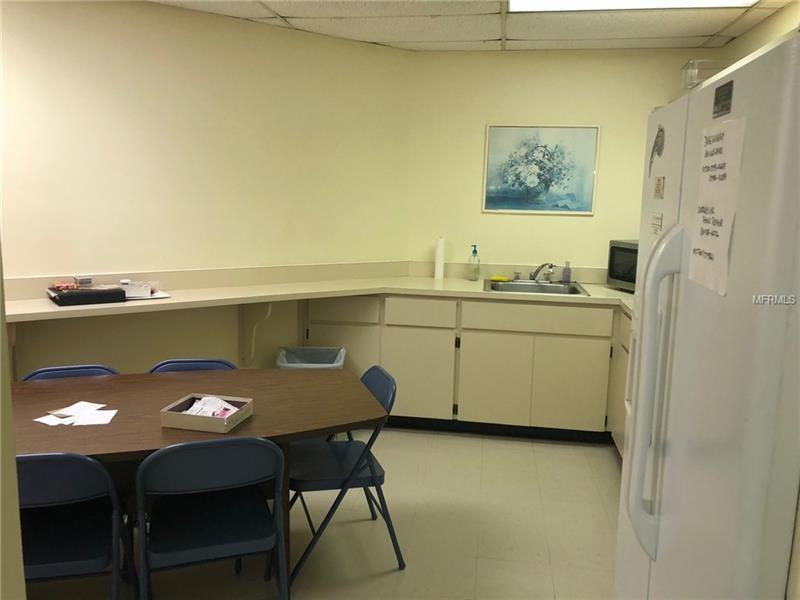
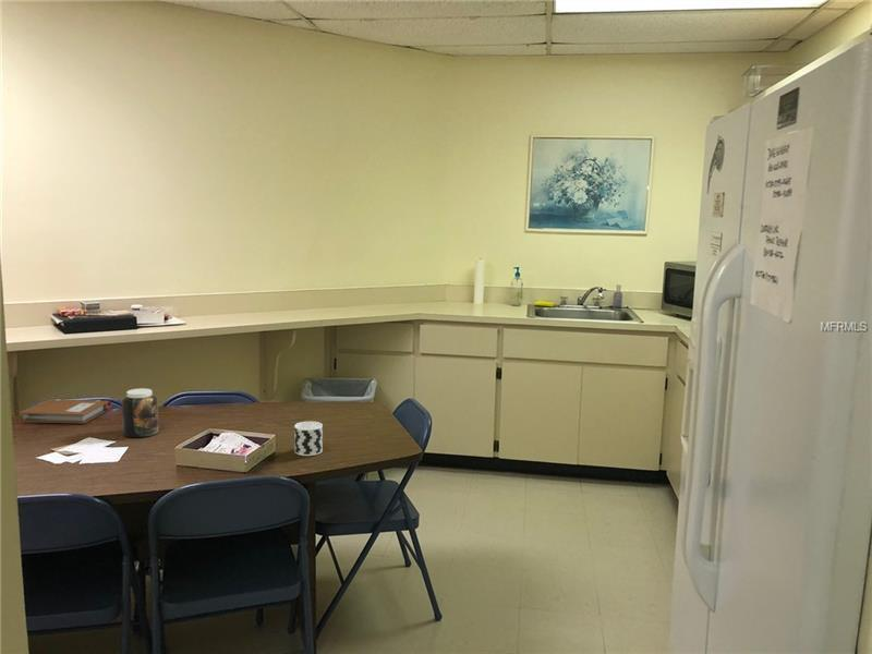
+ jar [121,387,160,438]
+ notebook [19,398,112,425]
+ cup [293,421,324,457]
